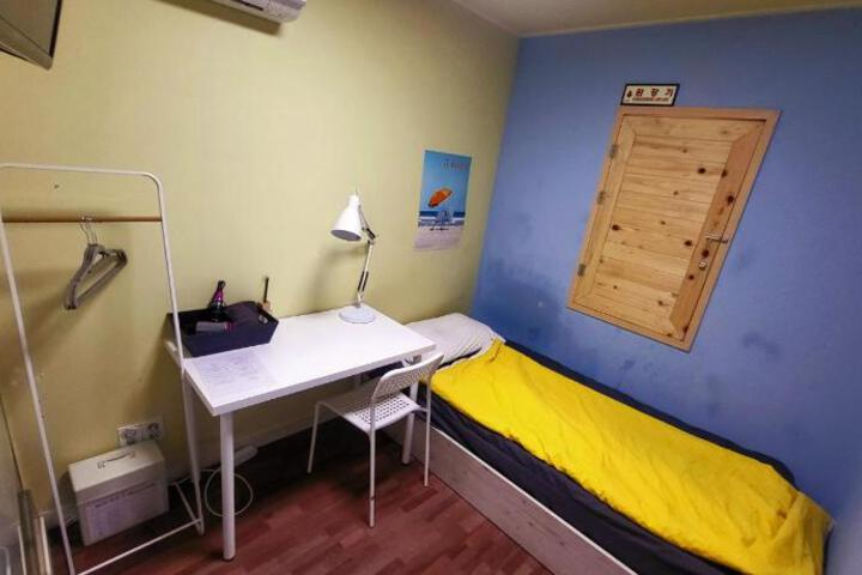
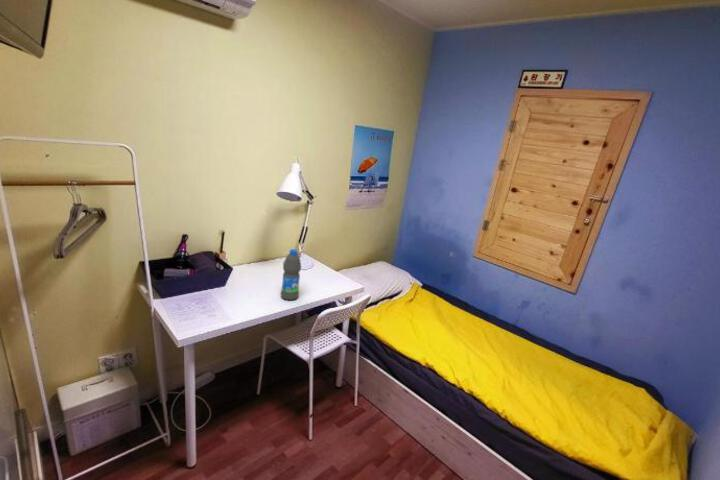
+ water bottle [280,248,302,301]
